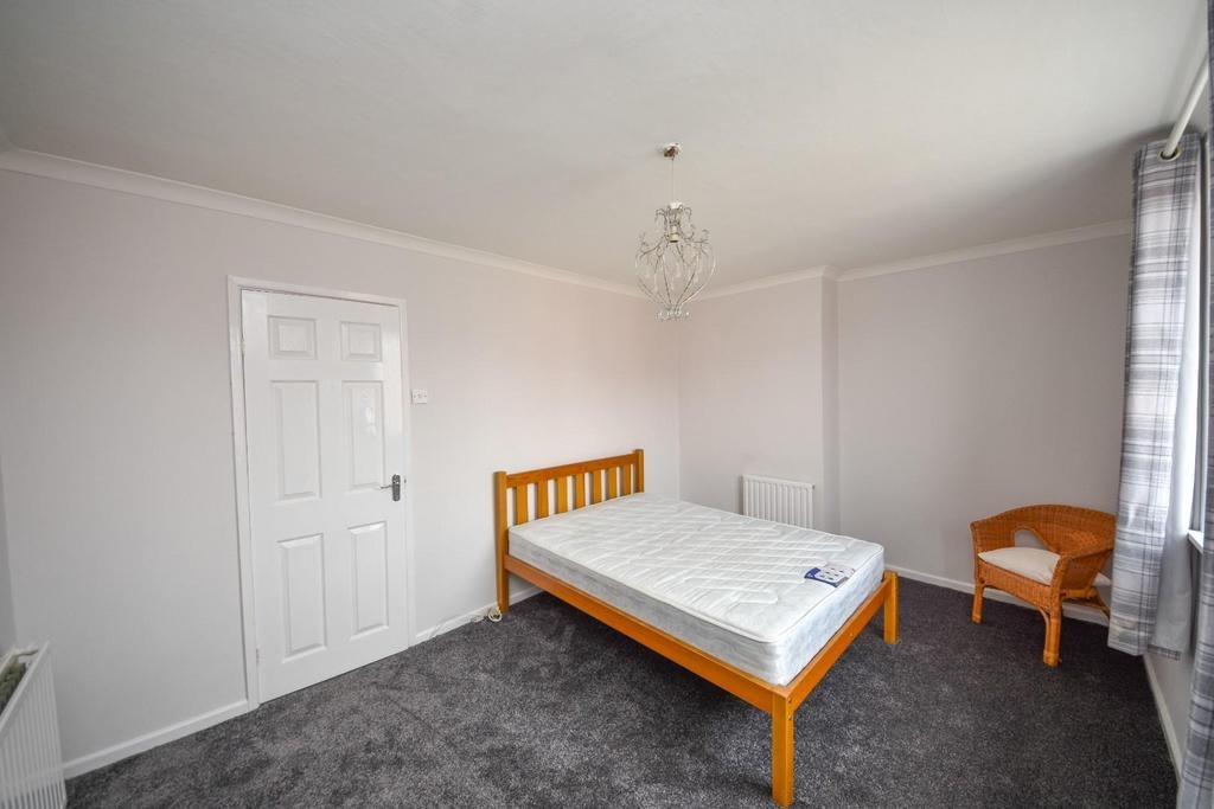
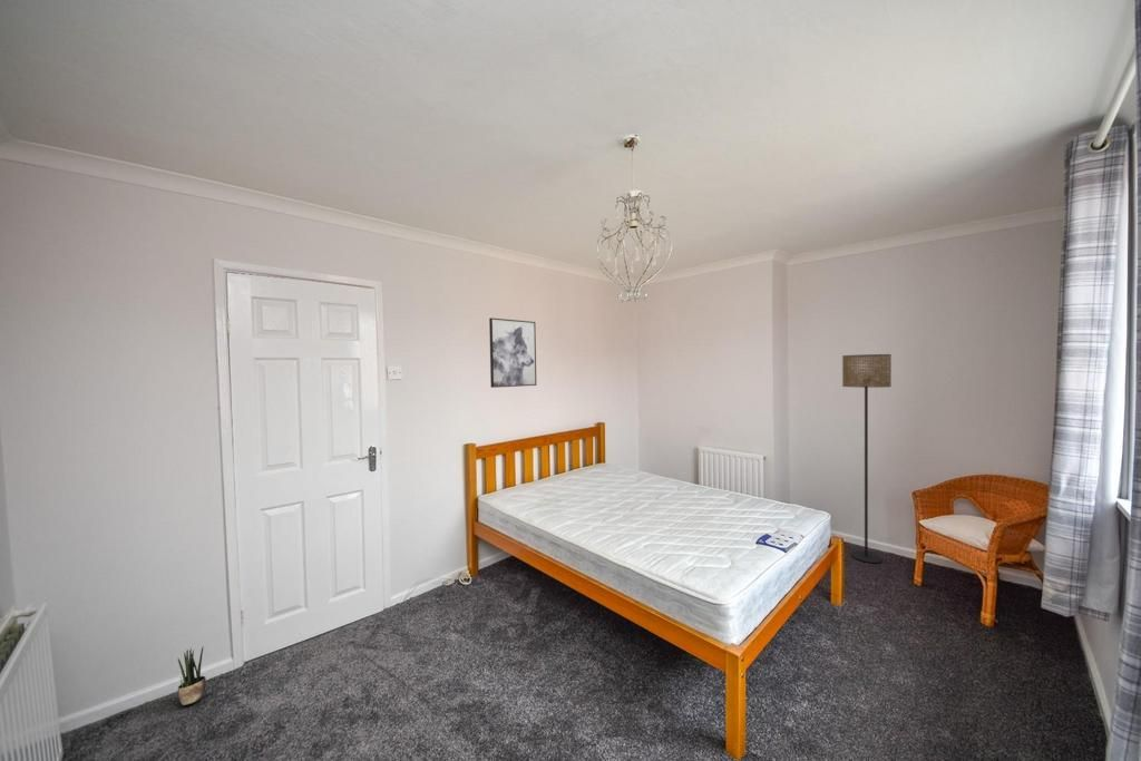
+ wall art [488,316,537,389]
+ potted plant [177,646,207,706]
+ floor lamp [841,353,893,564]
